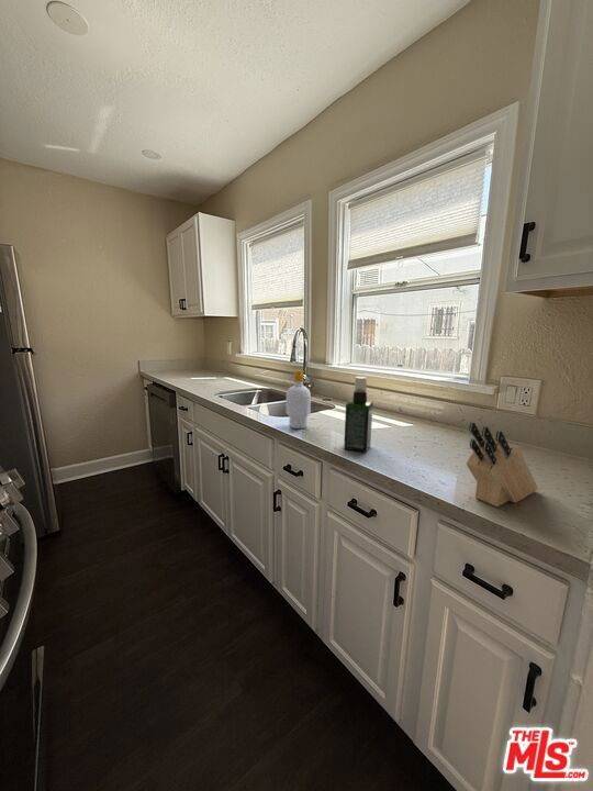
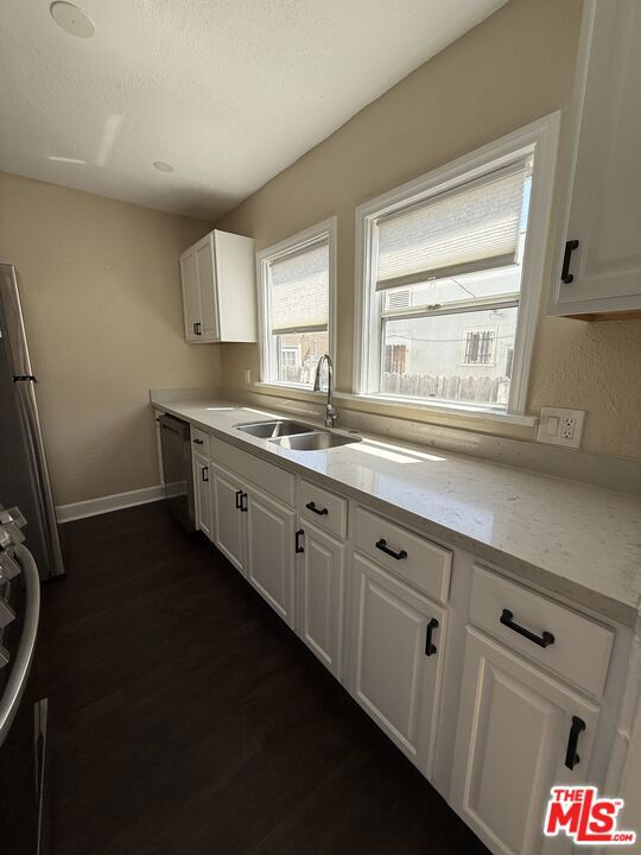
- knife block [466,421,539,508]
- soap bottle [286,369,312,430]
- spray bottle [343,376,374,454]
